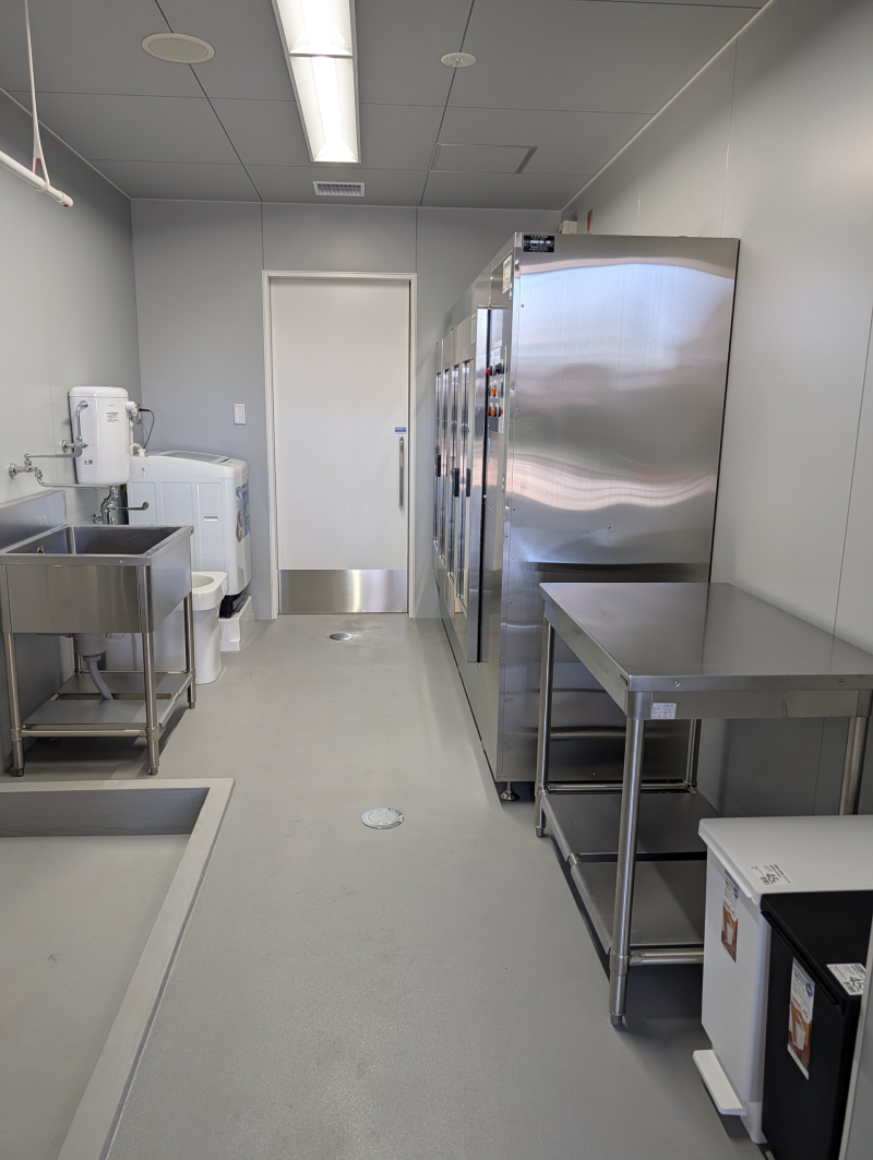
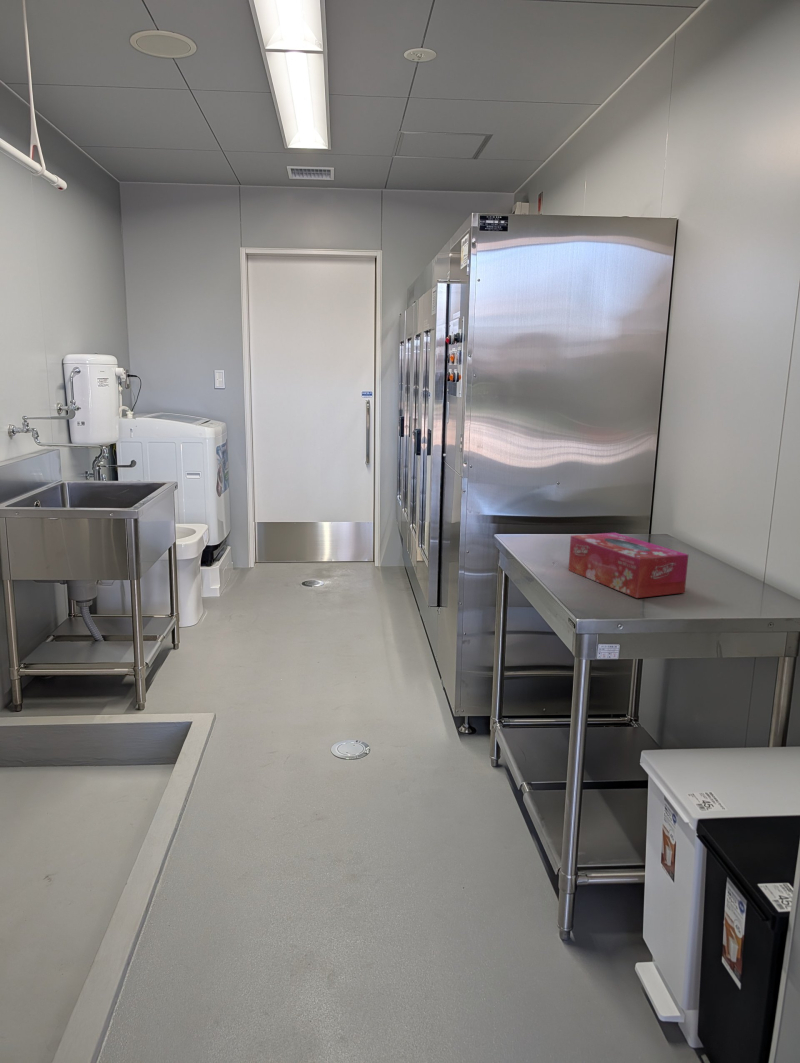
+ tissue box [568,532,689,599]
